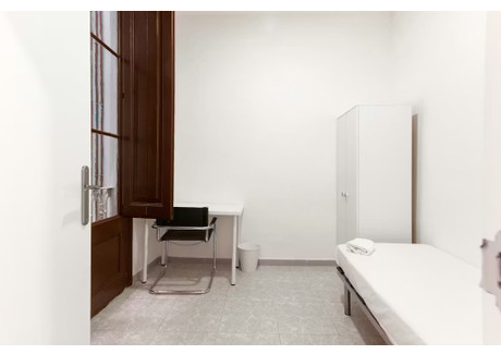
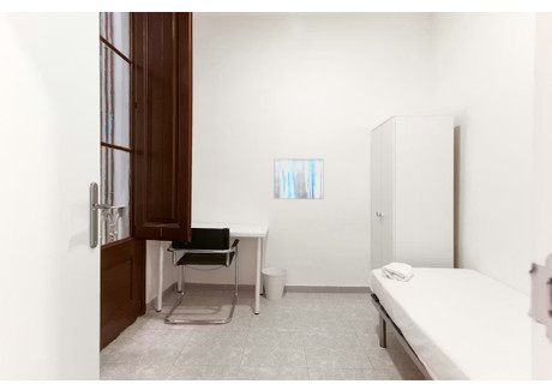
+ wall art [272,157,325,200]
